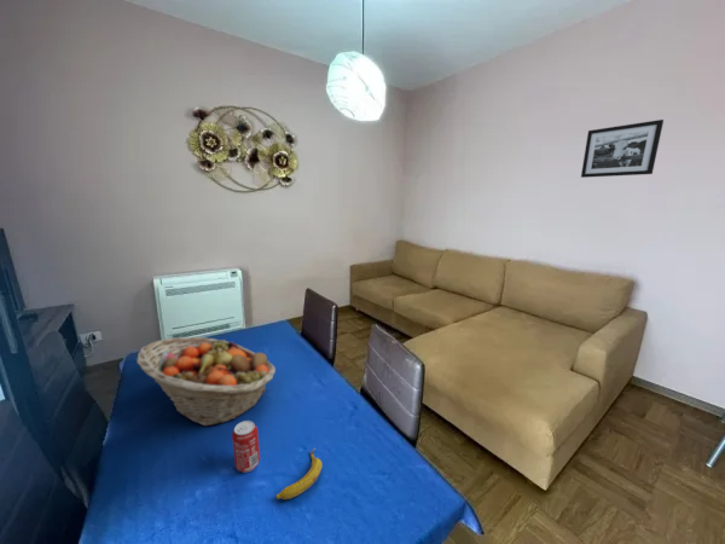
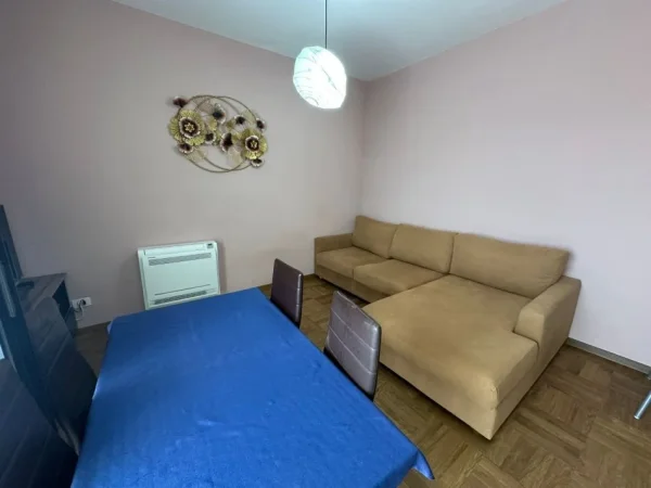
- banana [274,447,324,500]
- fruit basket [135,336,277,427]
- beverage can [231,419,261,474]
- picture frame [580,118,665,179]
